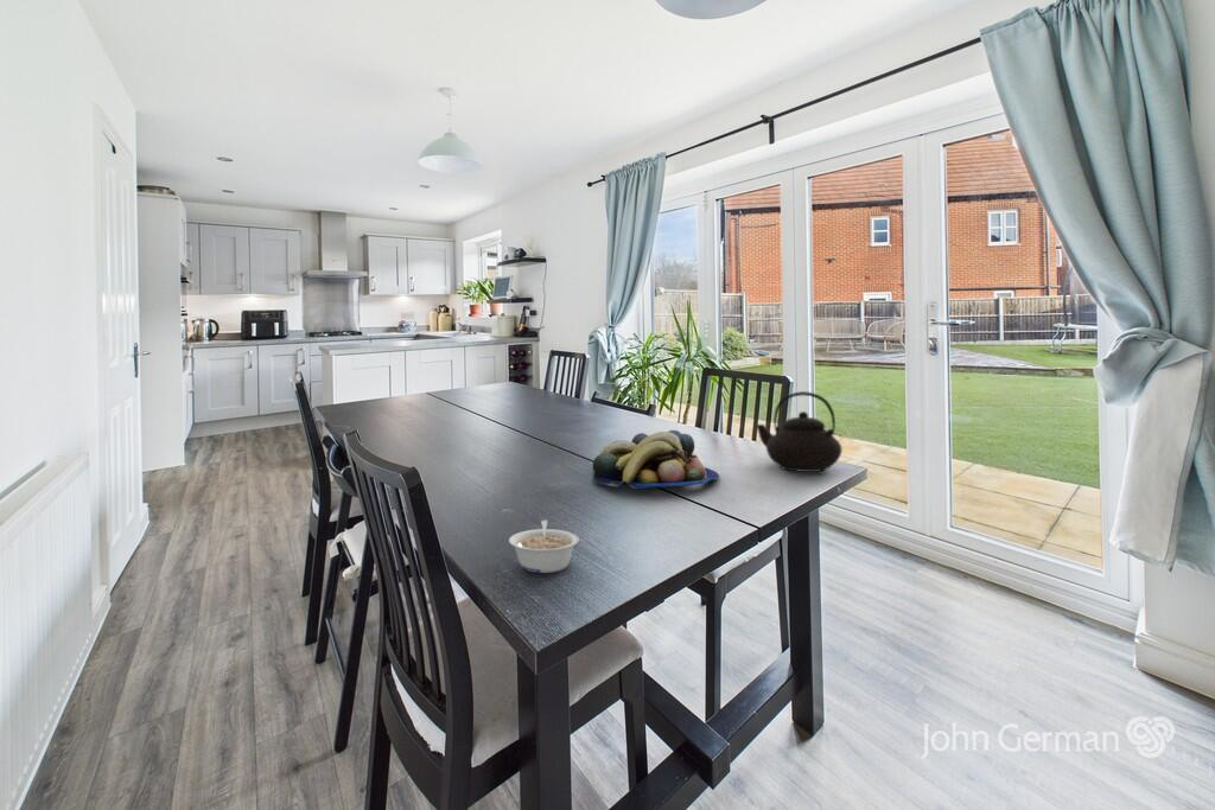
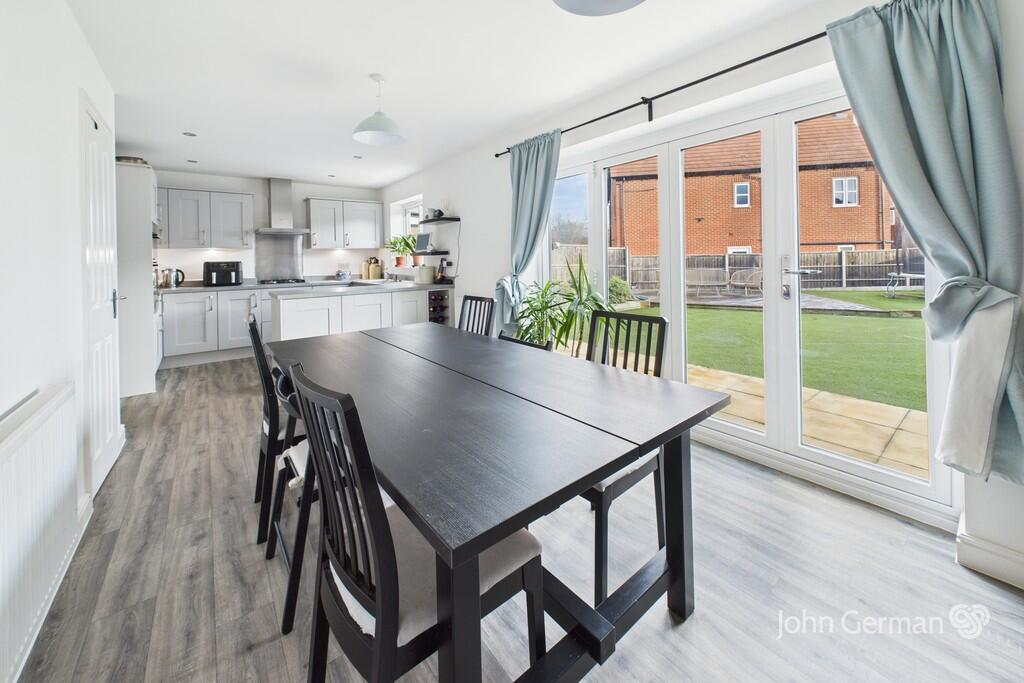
- legume [508,519,580,574]
- teapot [755,390,844,473]
- fruit bowl [591,429,720,490]
